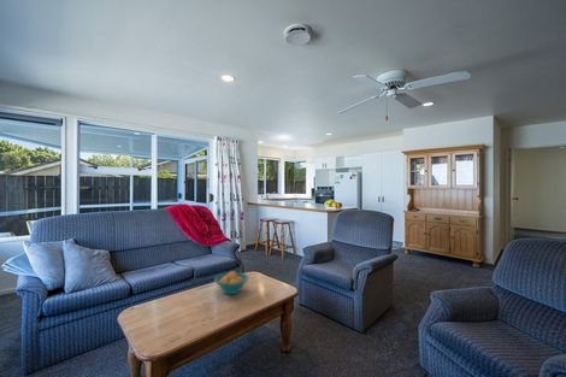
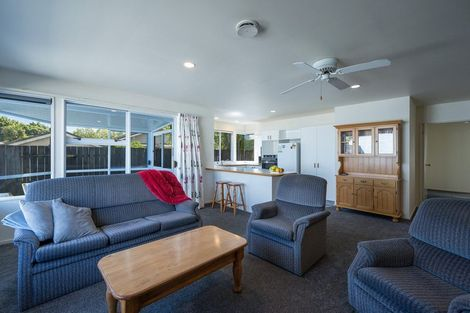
- fruit bowl [213,270,250,295]
